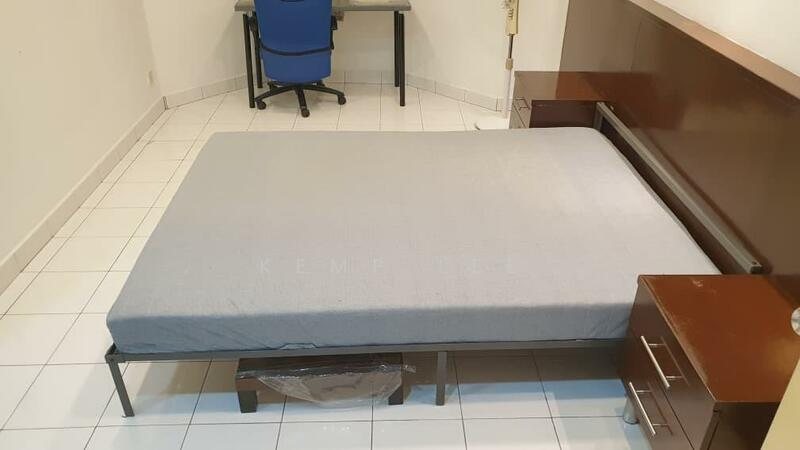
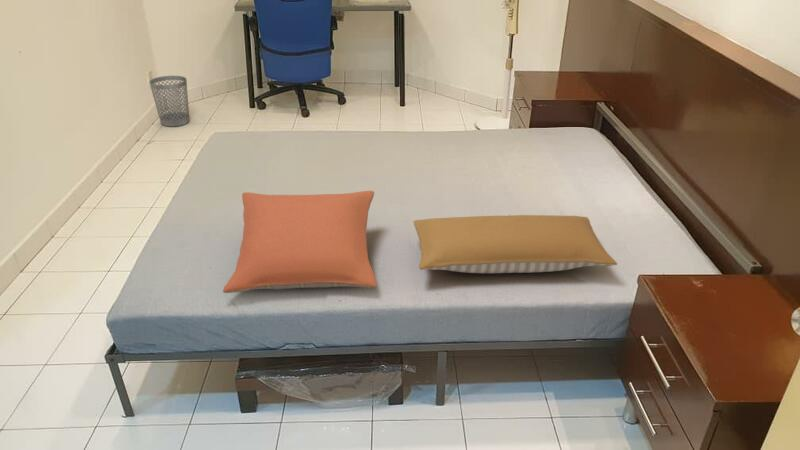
+ wastebasket [148,75,191,127]
+ pillow [413,214,618,274]
+ pillow [222,190,377,294]
